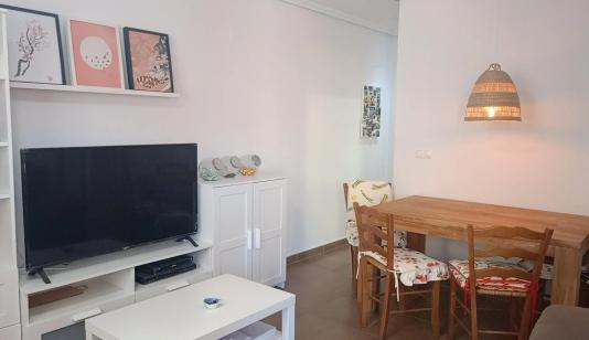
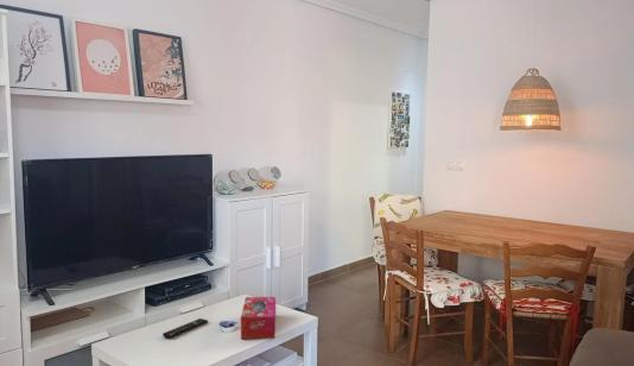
+ remote control [161,317,209,340]
+ tissue box [240,296,277,340]
